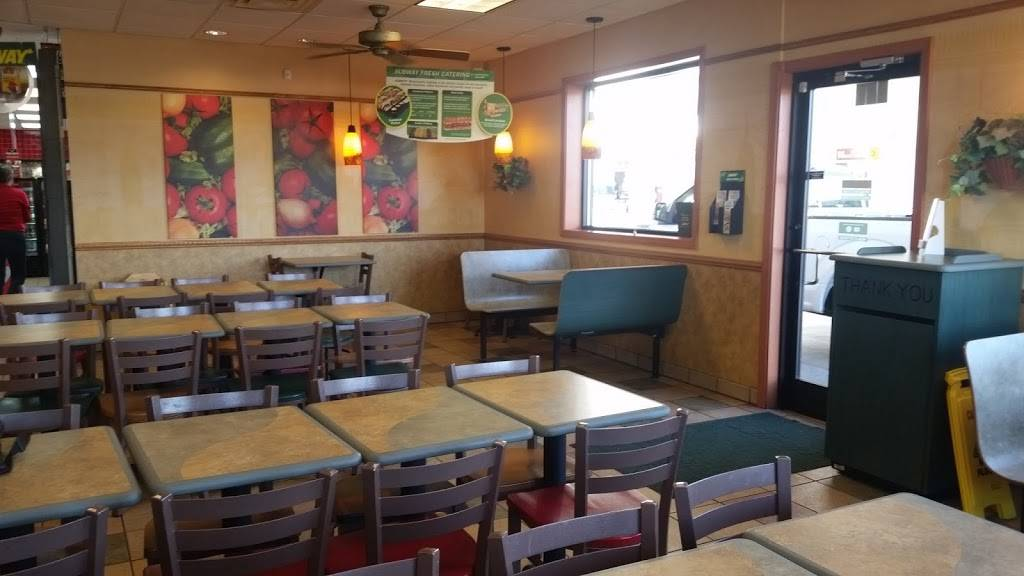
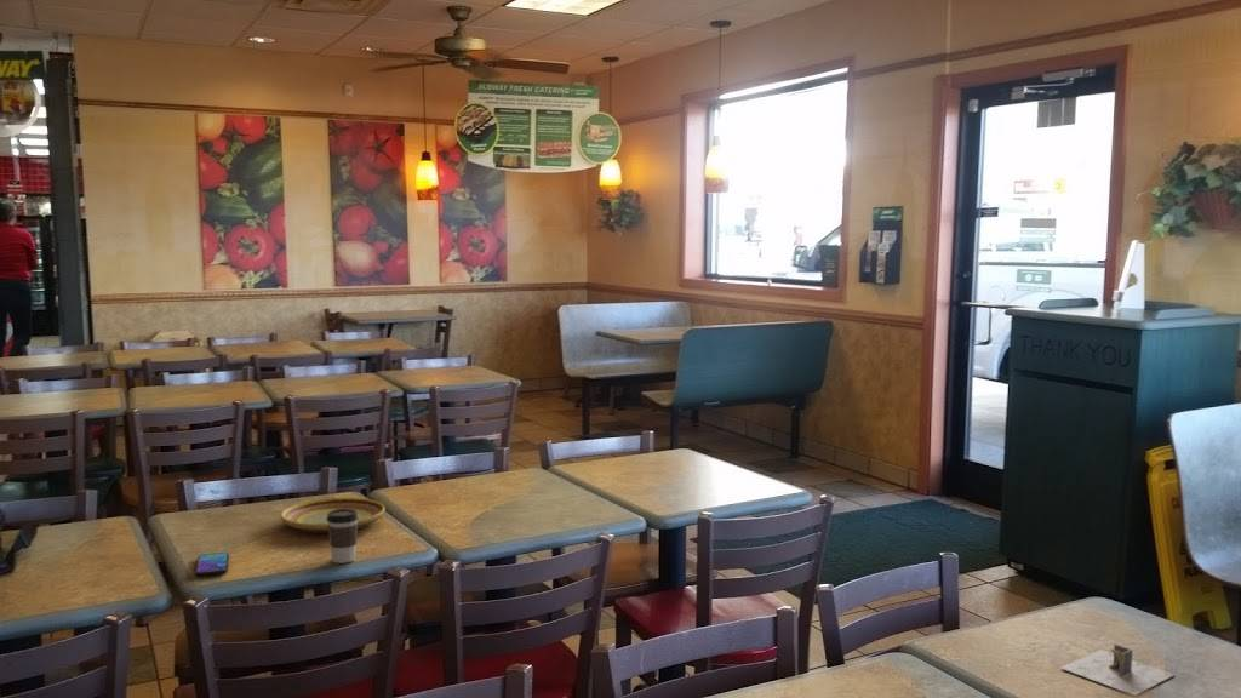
+ napkin holder [1059,643,1176,697]
+ coffee cup [327,509,359,565]
+ smartphone [194,551,230,577]
+ plate [280,497,387,533]
